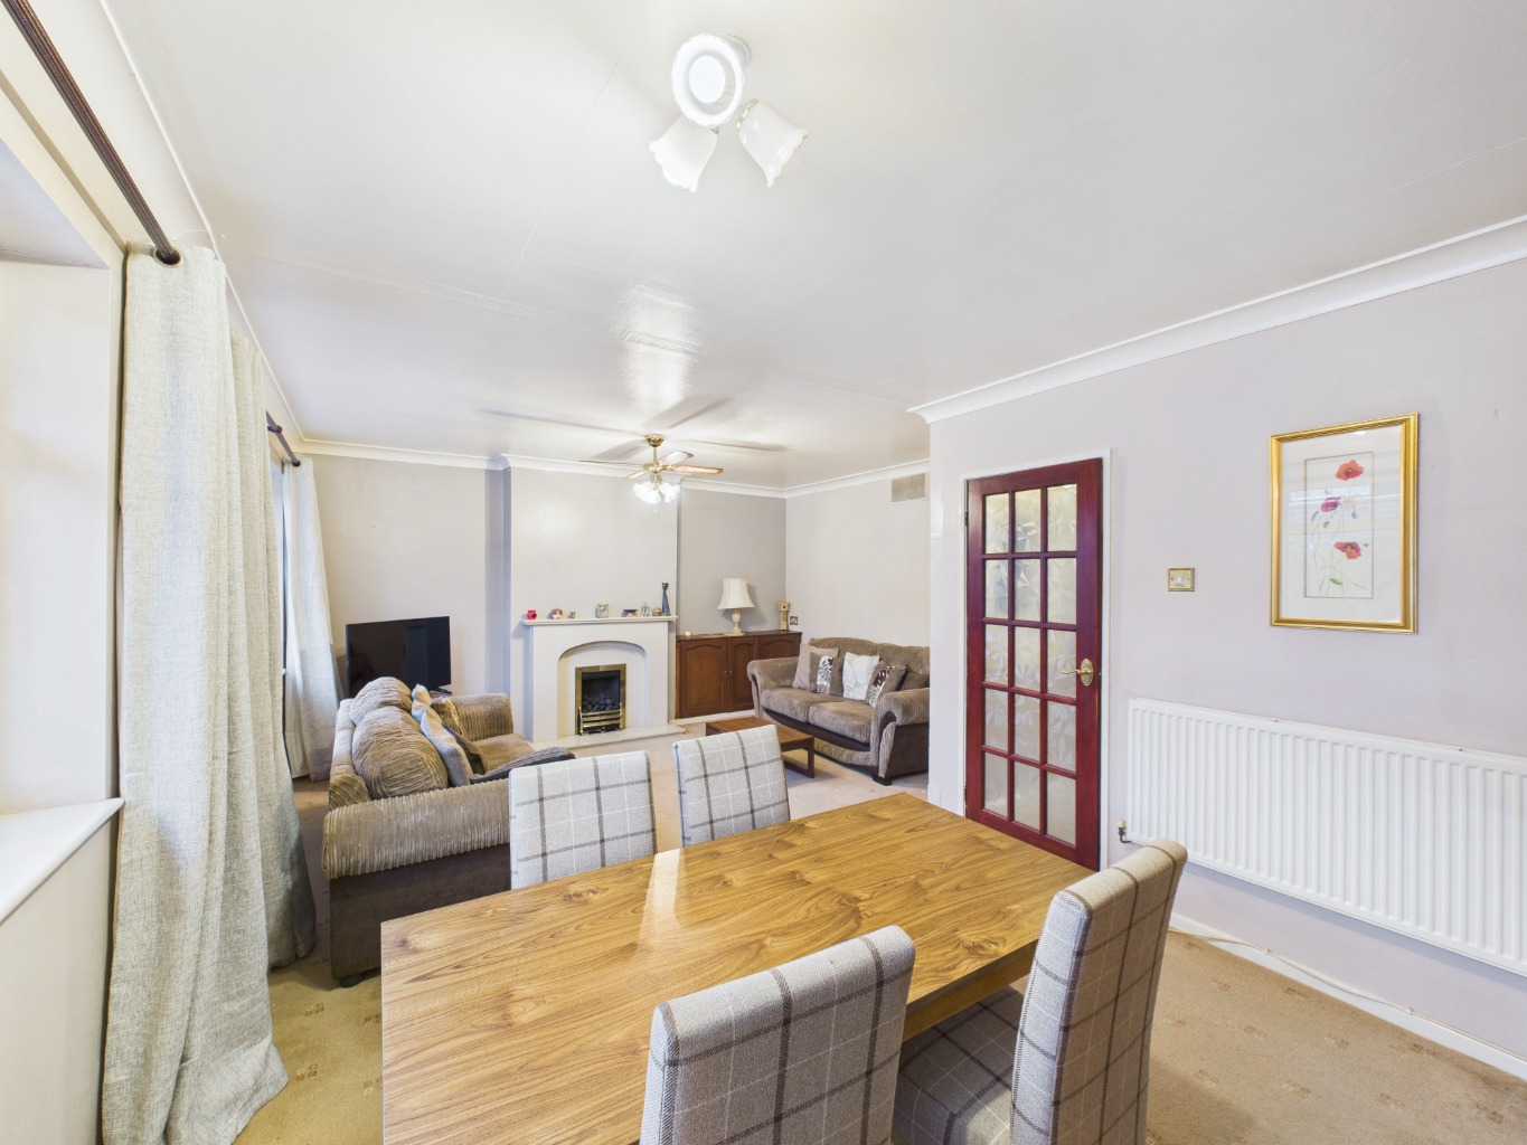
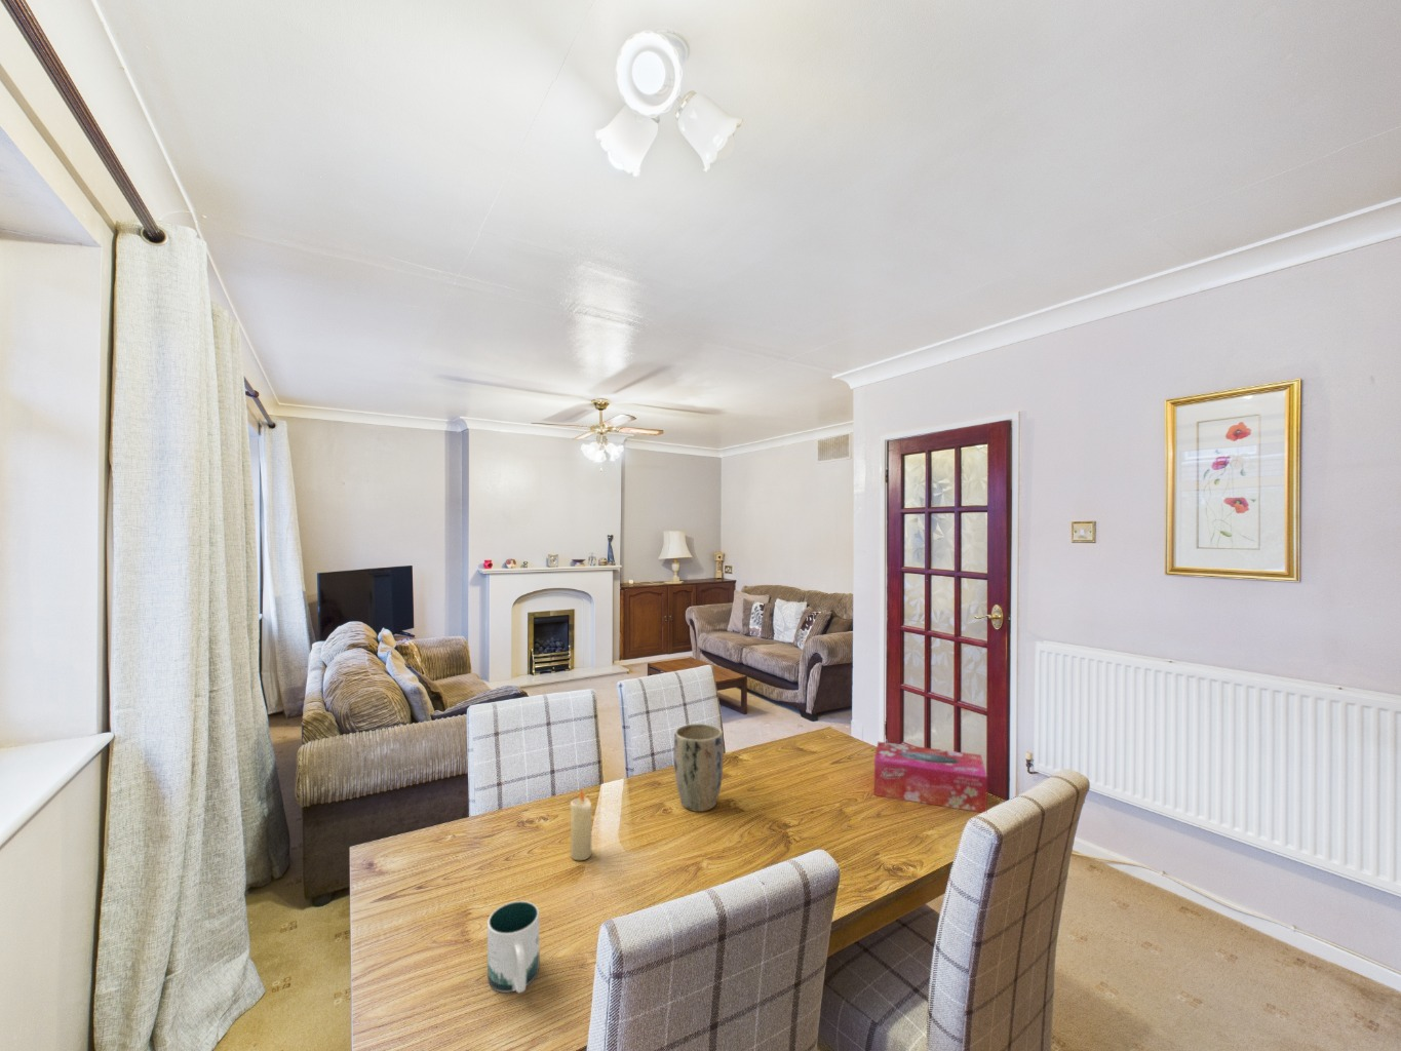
+ plant pot [672,723,724,813]
+ mug [487,900,540,994]
+ tissue box [873,741,988,814]
+ candle [569,789,593,861]
